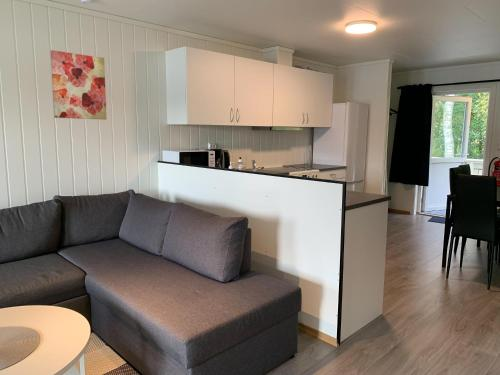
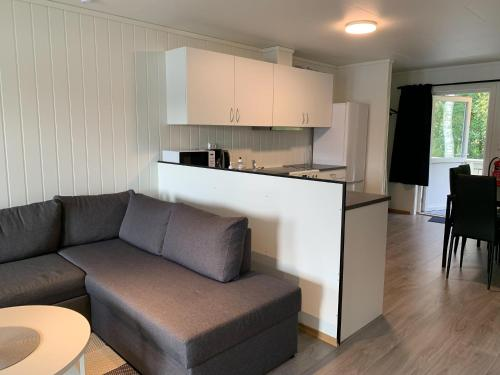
- wall art [50,49,108,121]
